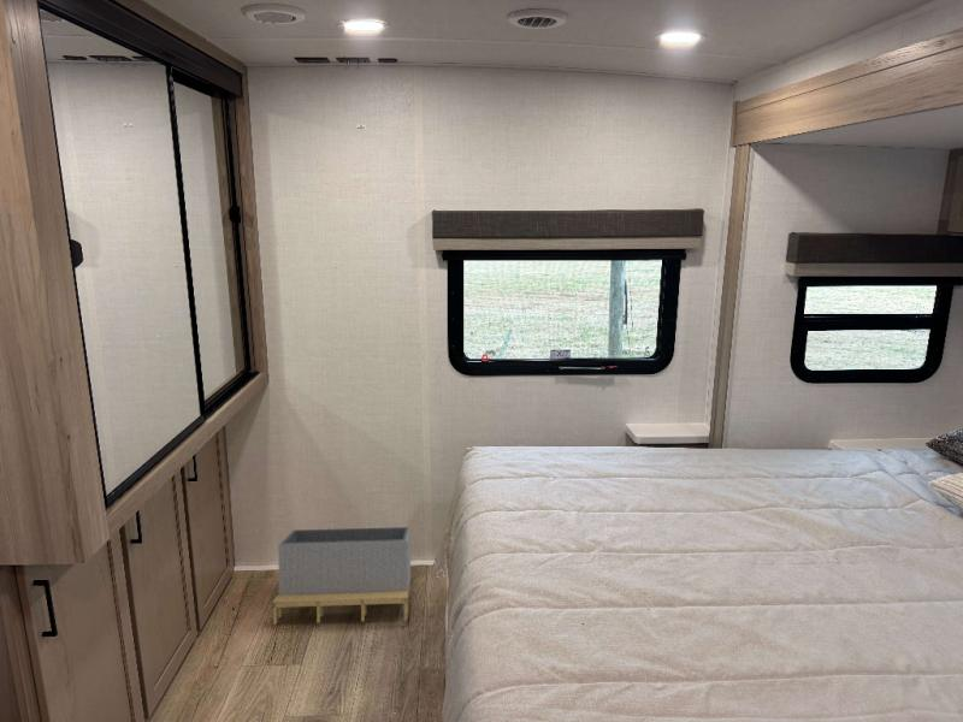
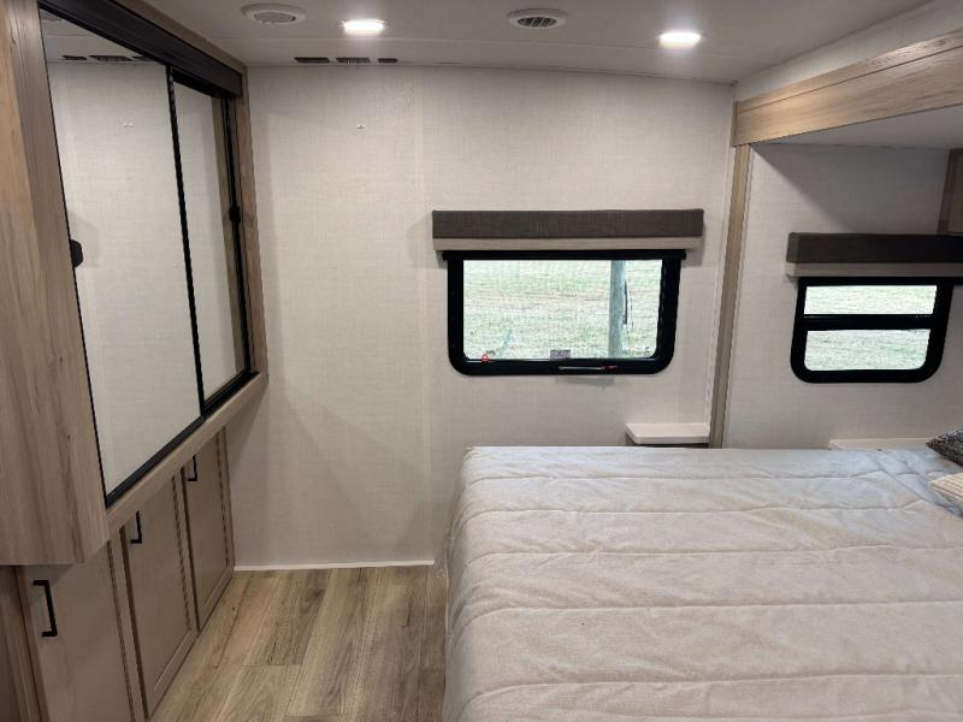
- storage bin [271,526,412,626]
